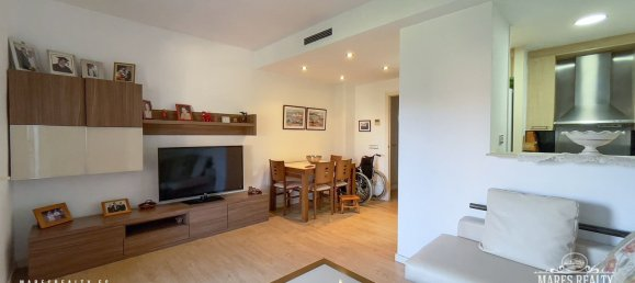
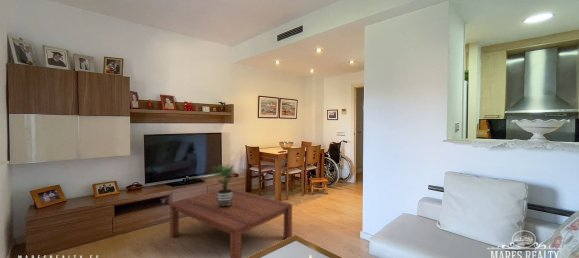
+ potted plant [207,162,238,208]
+ coffee table [169,187,293,258]
